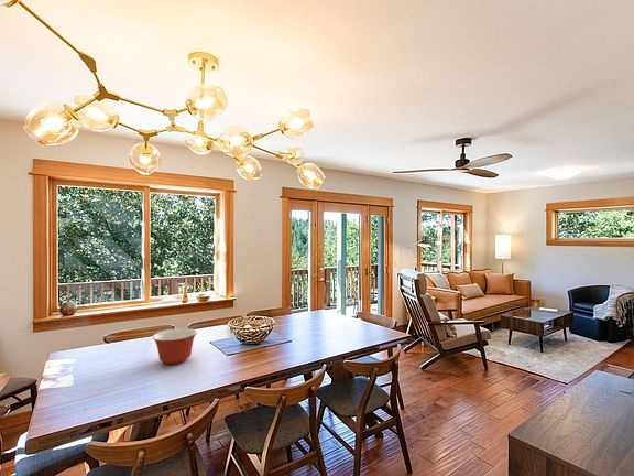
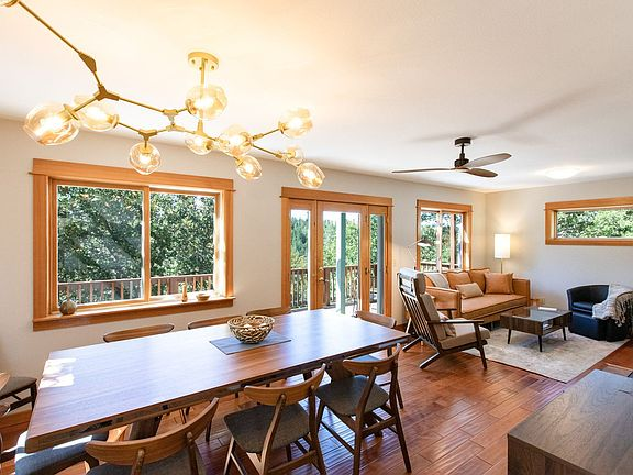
- mixing bowl [151,327,198,366]
